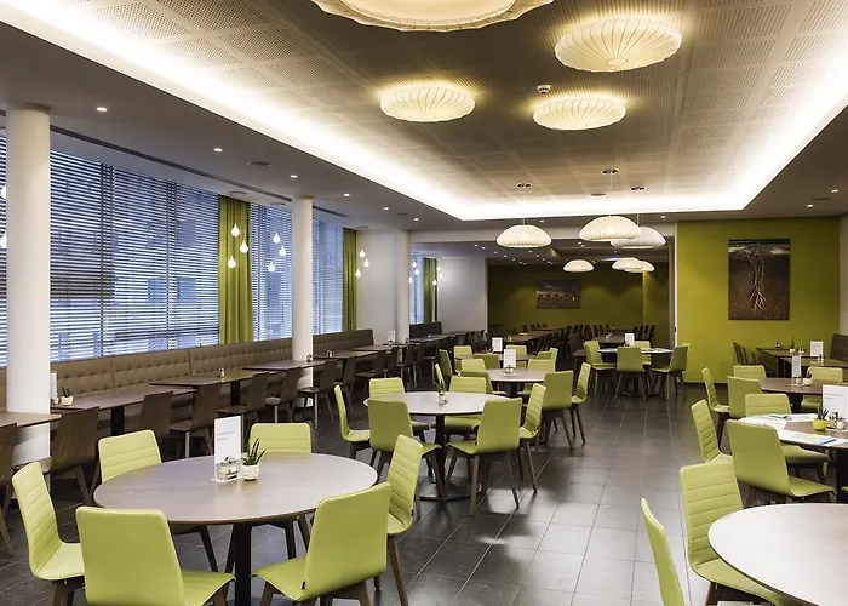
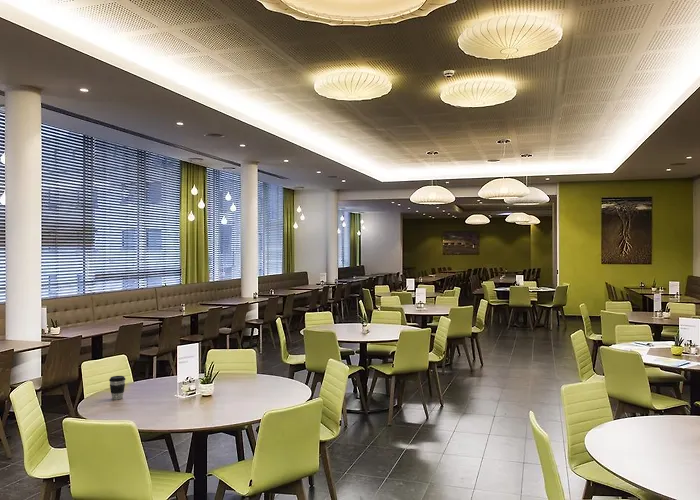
+ coffee cup [108,375,126,401]
